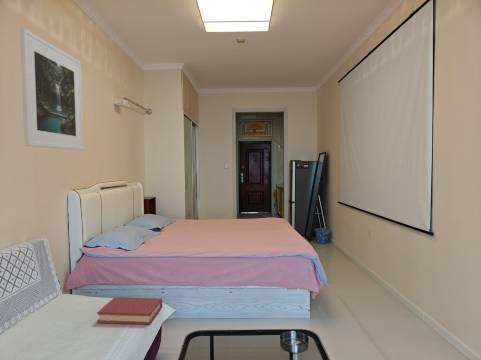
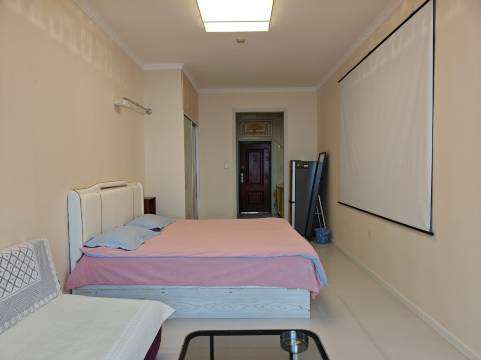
- hardback book [96,296,163,325]
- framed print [19,27,84,151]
